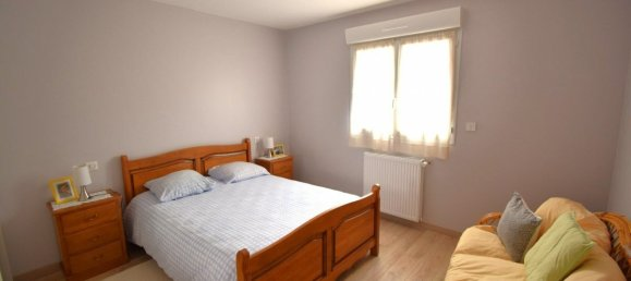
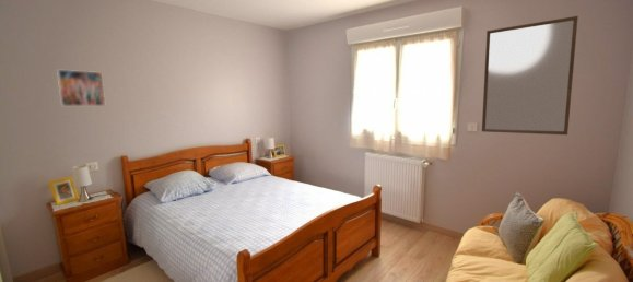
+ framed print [56,69,106,107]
+ home mirror [481,15,579,136]
